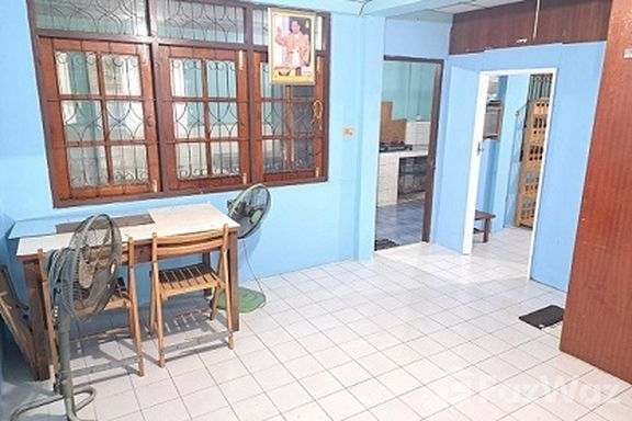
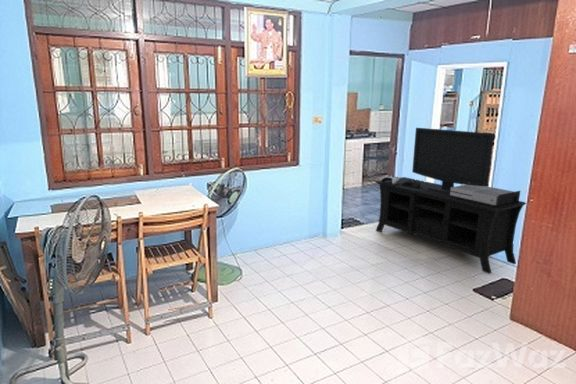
+ media console [374,127,527,275]
